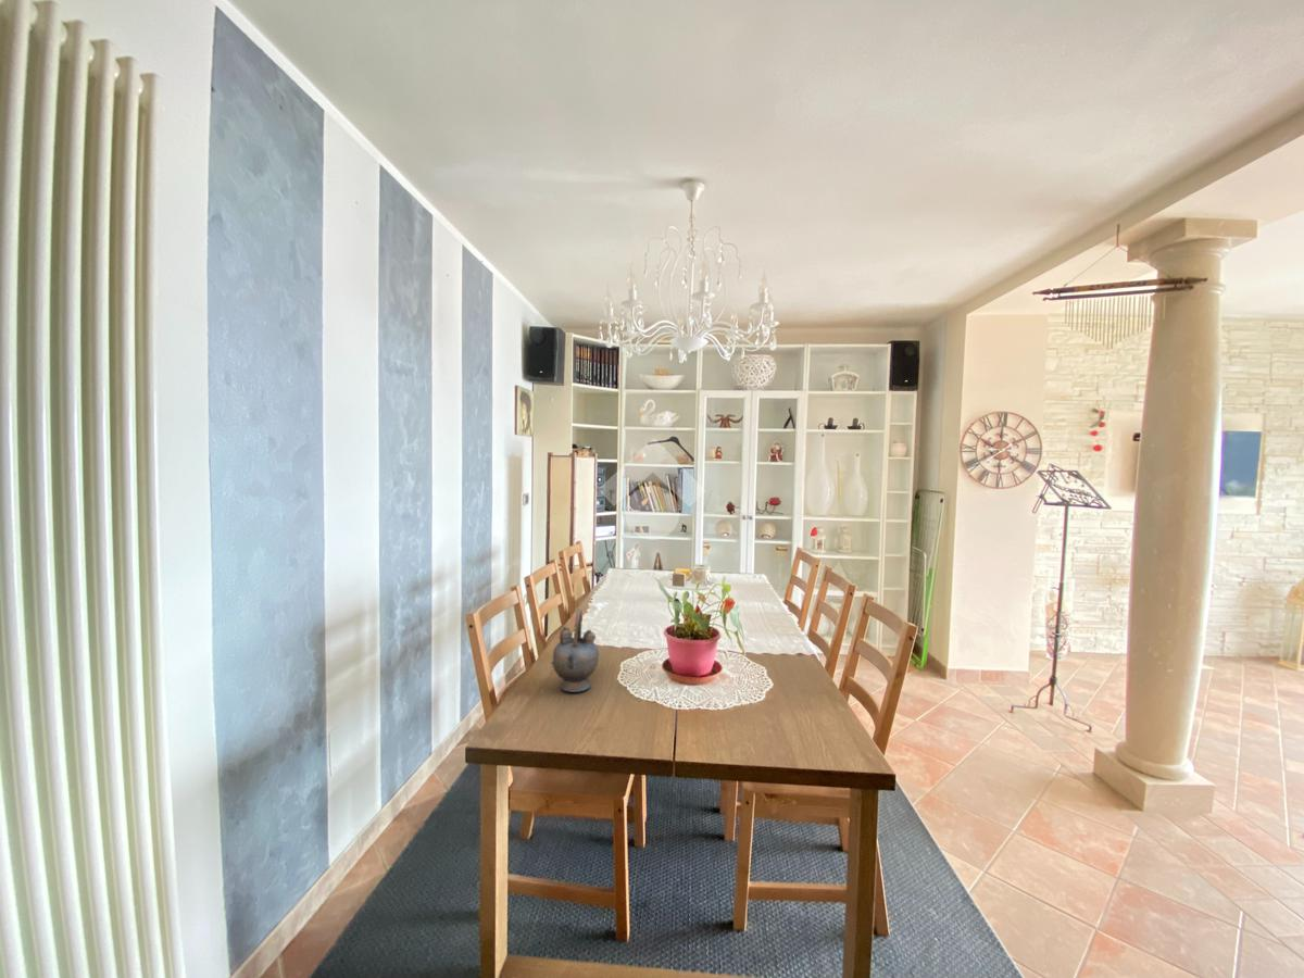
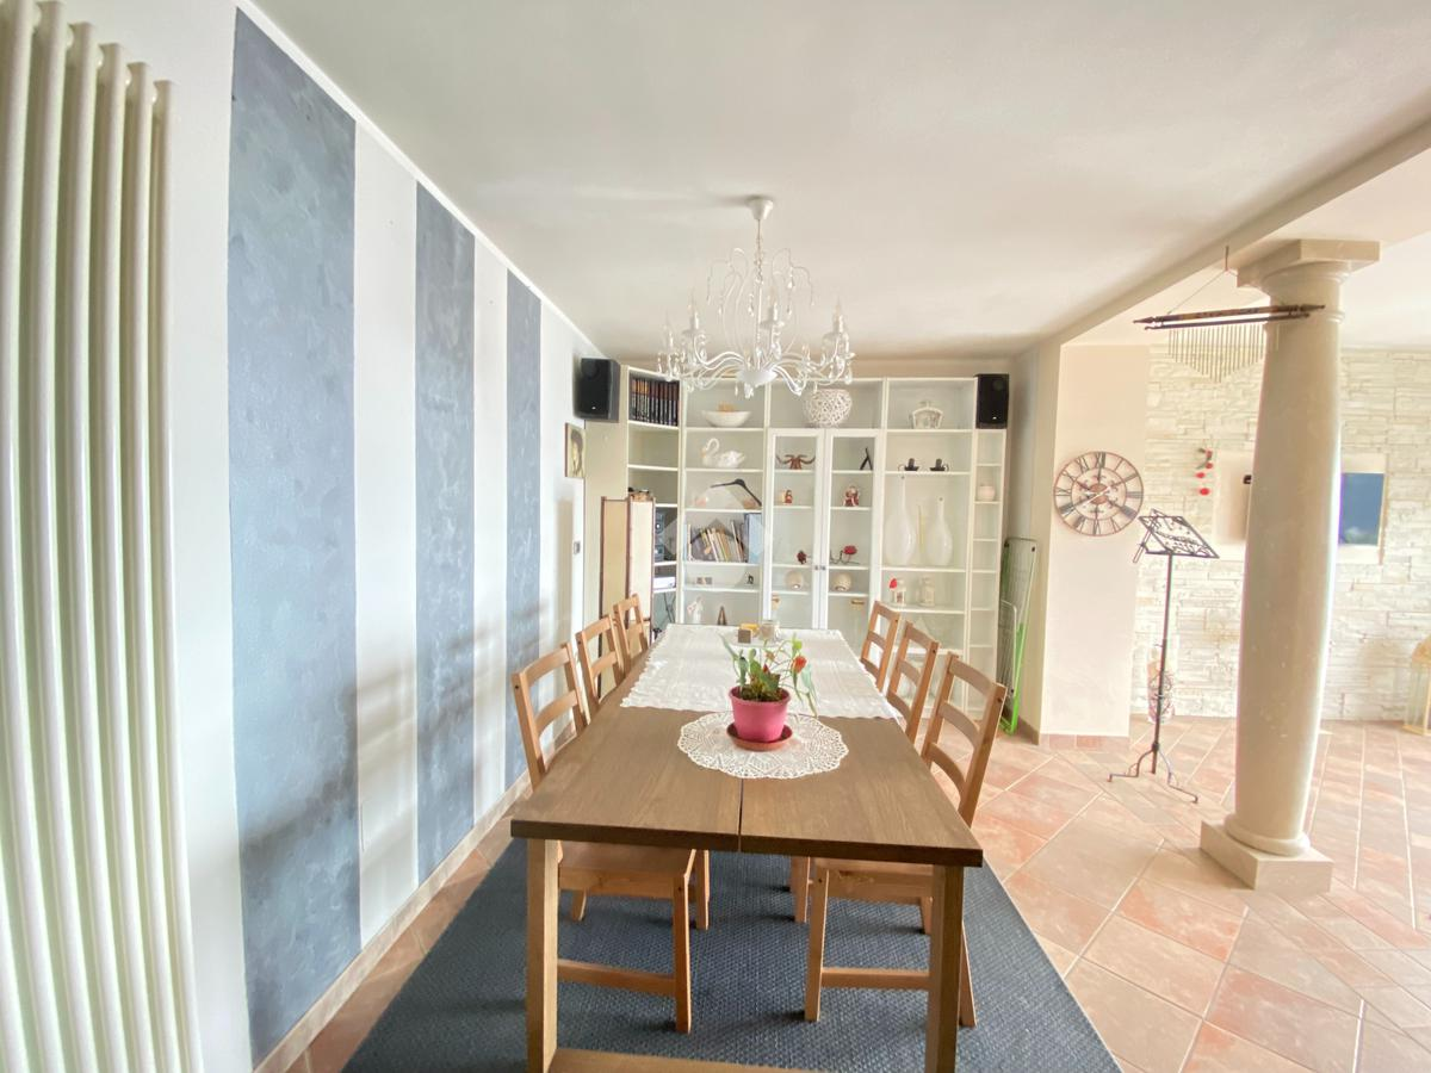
- teapot [550,607,600,693]
